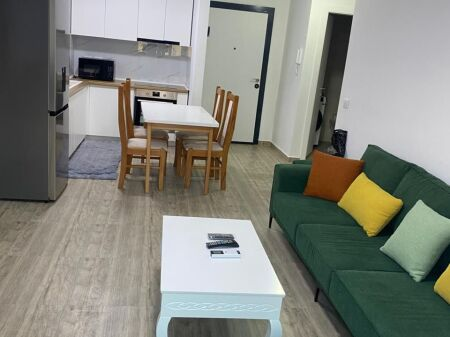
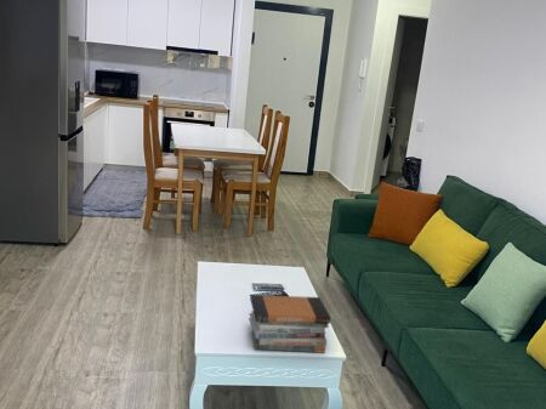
+ book stack [248,294,332,354]
